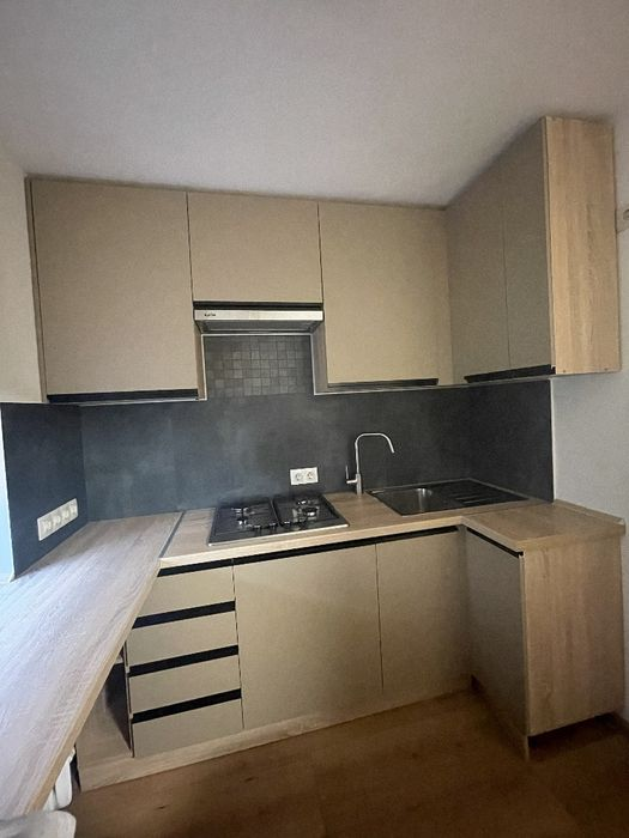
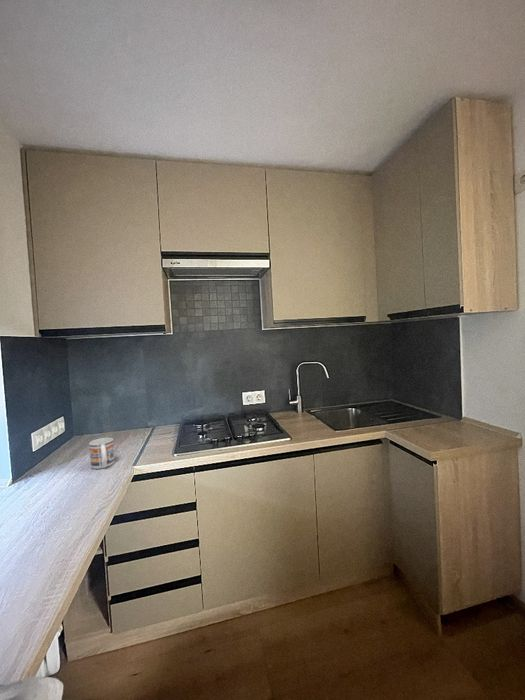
+ mug [88,437,116,470]
